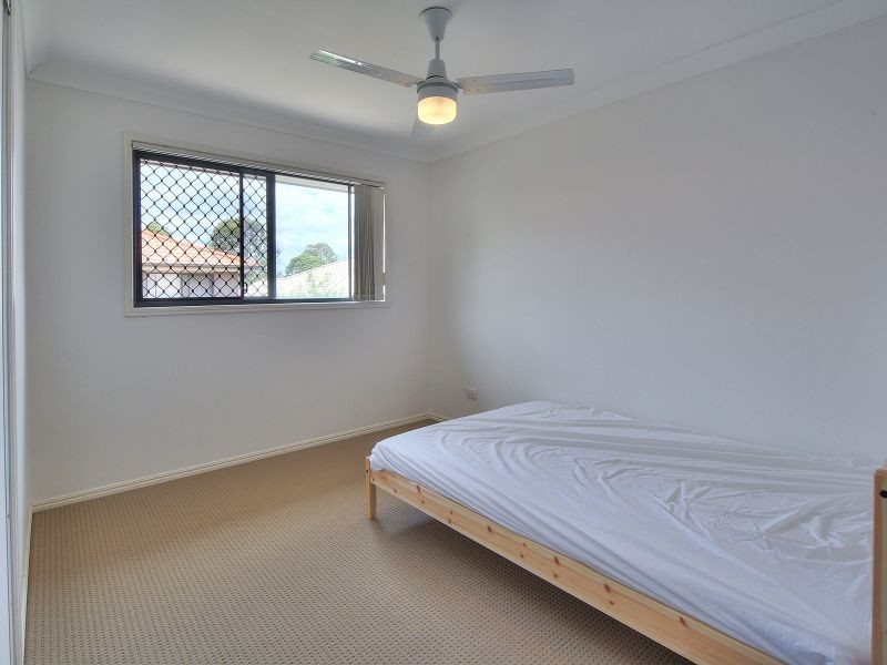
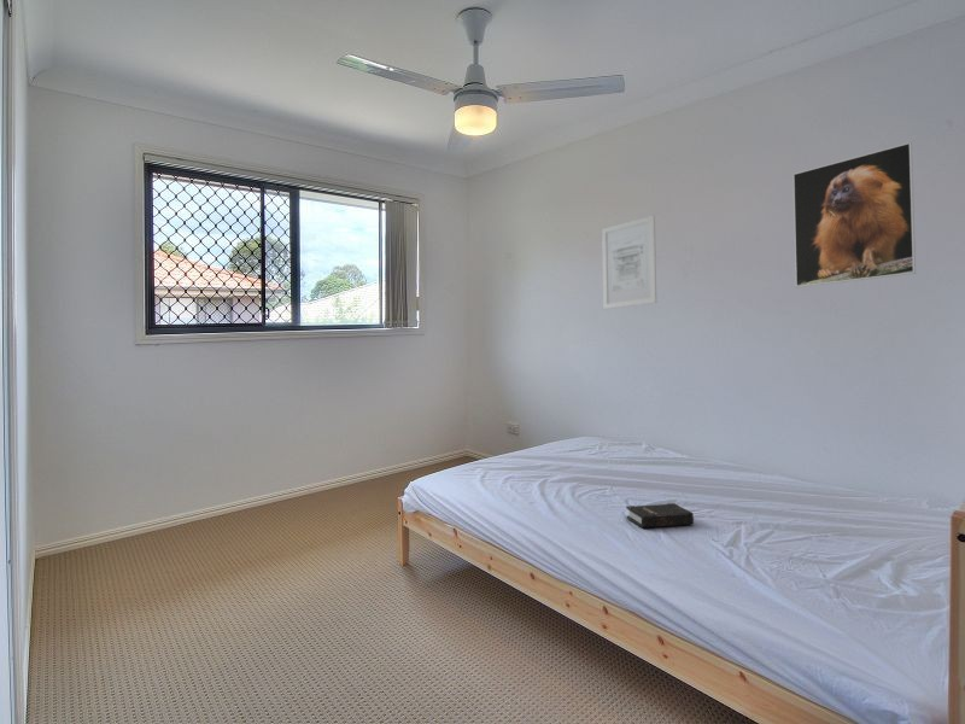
+ wall art [601,215,657,310]
+ hardback book [625,502,695,529]
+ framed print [793,141,917,288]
